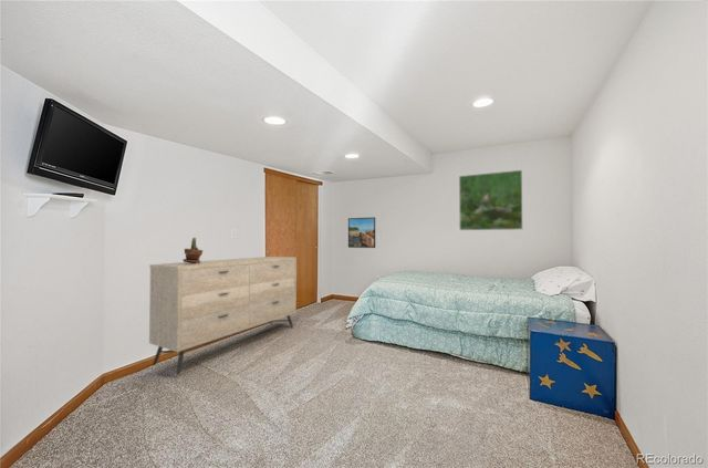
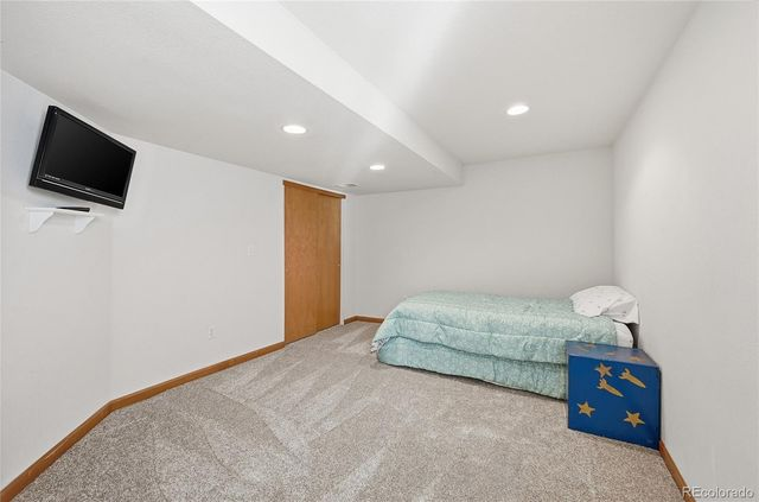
- potted plant [183,237,204,263]
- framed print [347,216,376,249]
- dresser [148,256,298,376]
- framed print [458,169,523,231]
